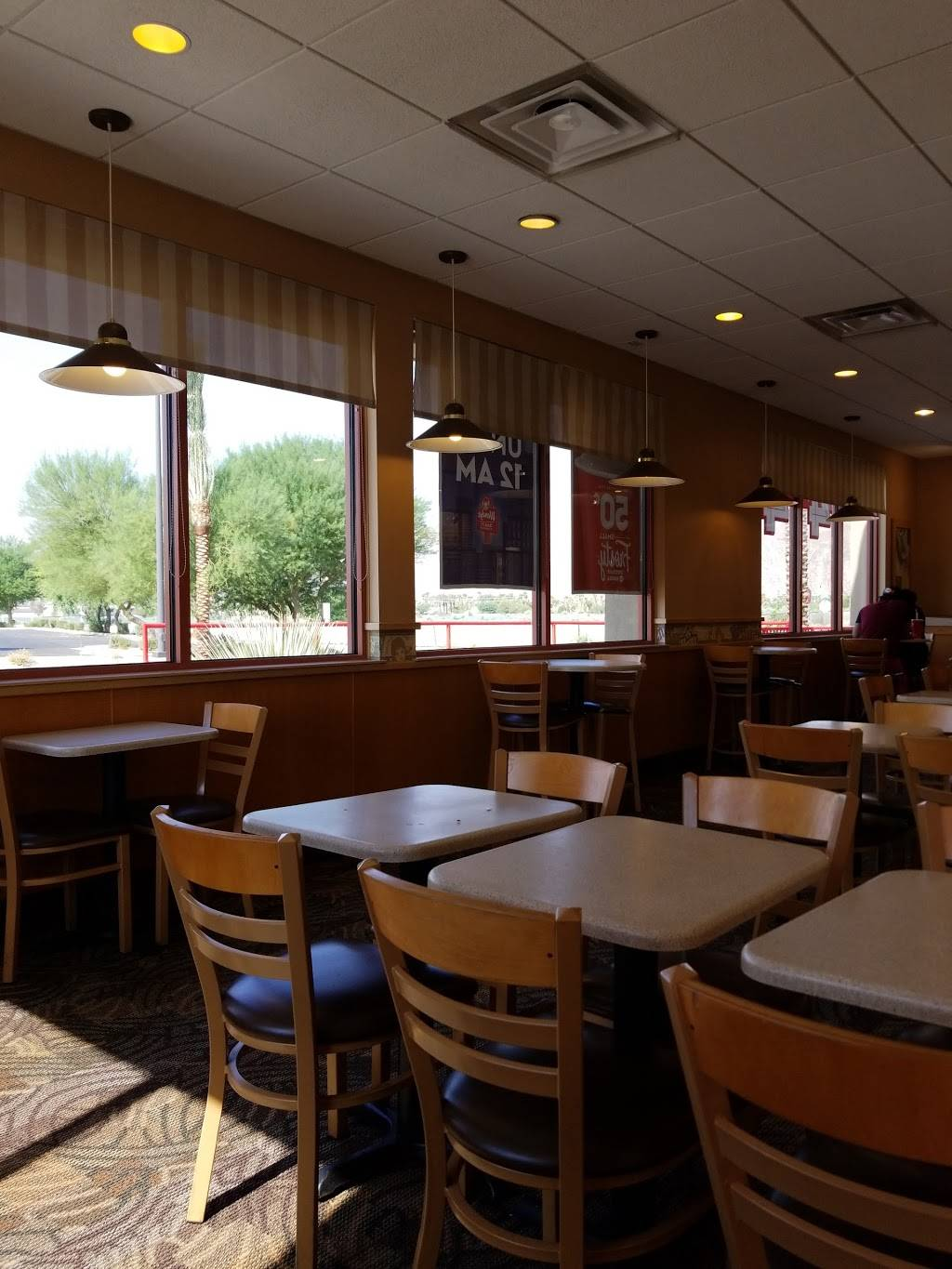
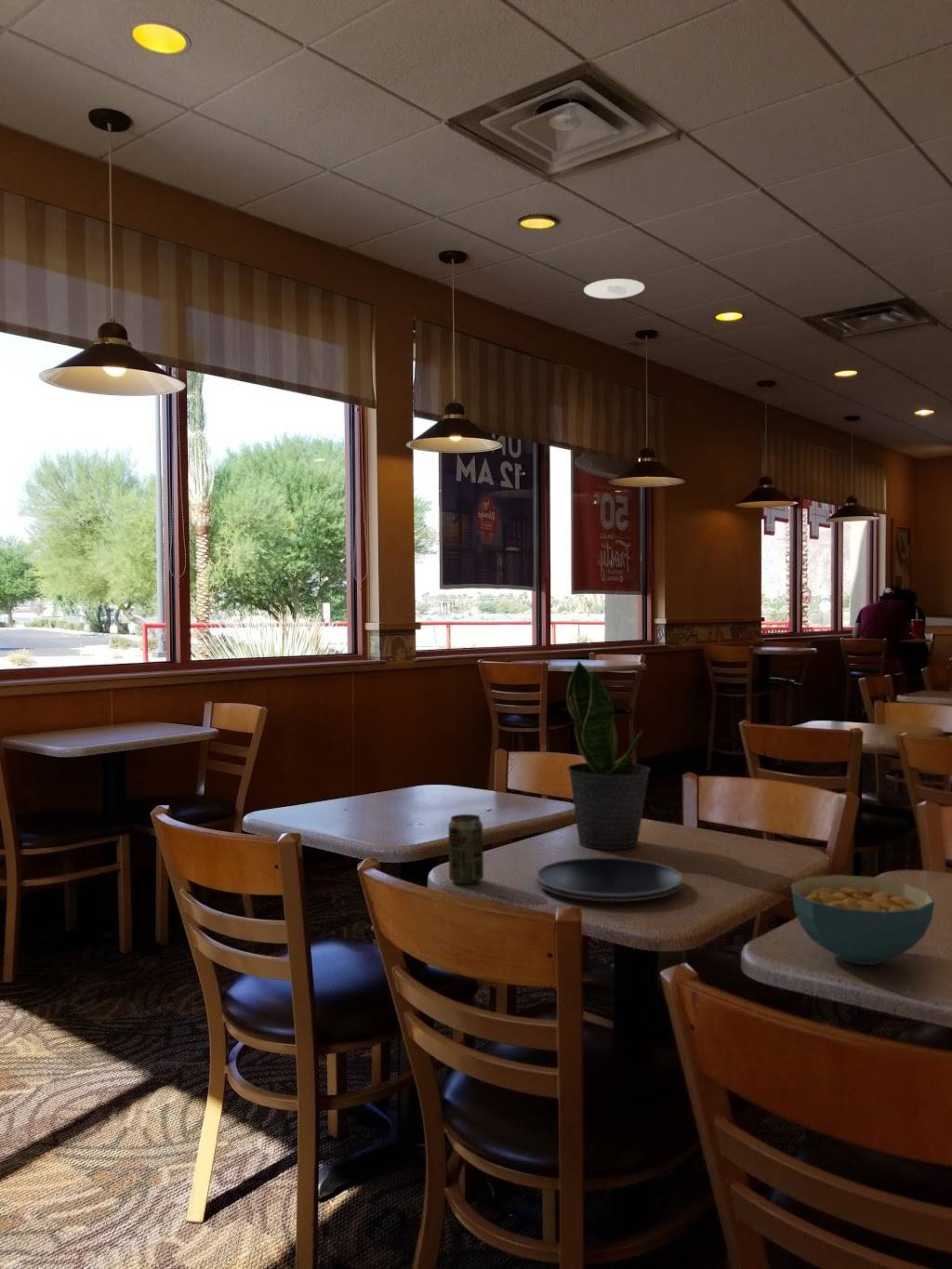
+ beverage can [447,813,484,885]
+ potted plant [565,659,652,851]
+ cereal bowl [790,874,935,966]
+ plate [535,856,684,902]
+ recessed light [583,278,645,299]
